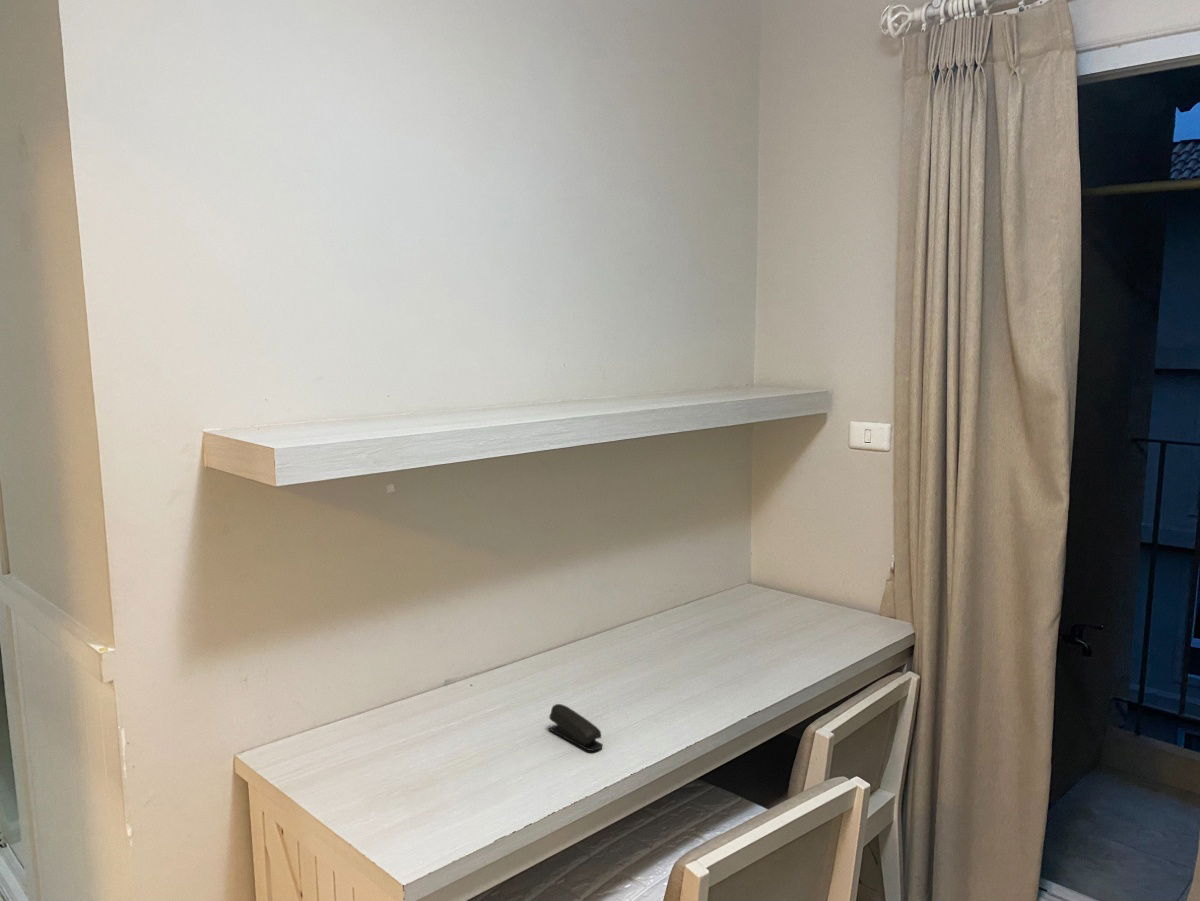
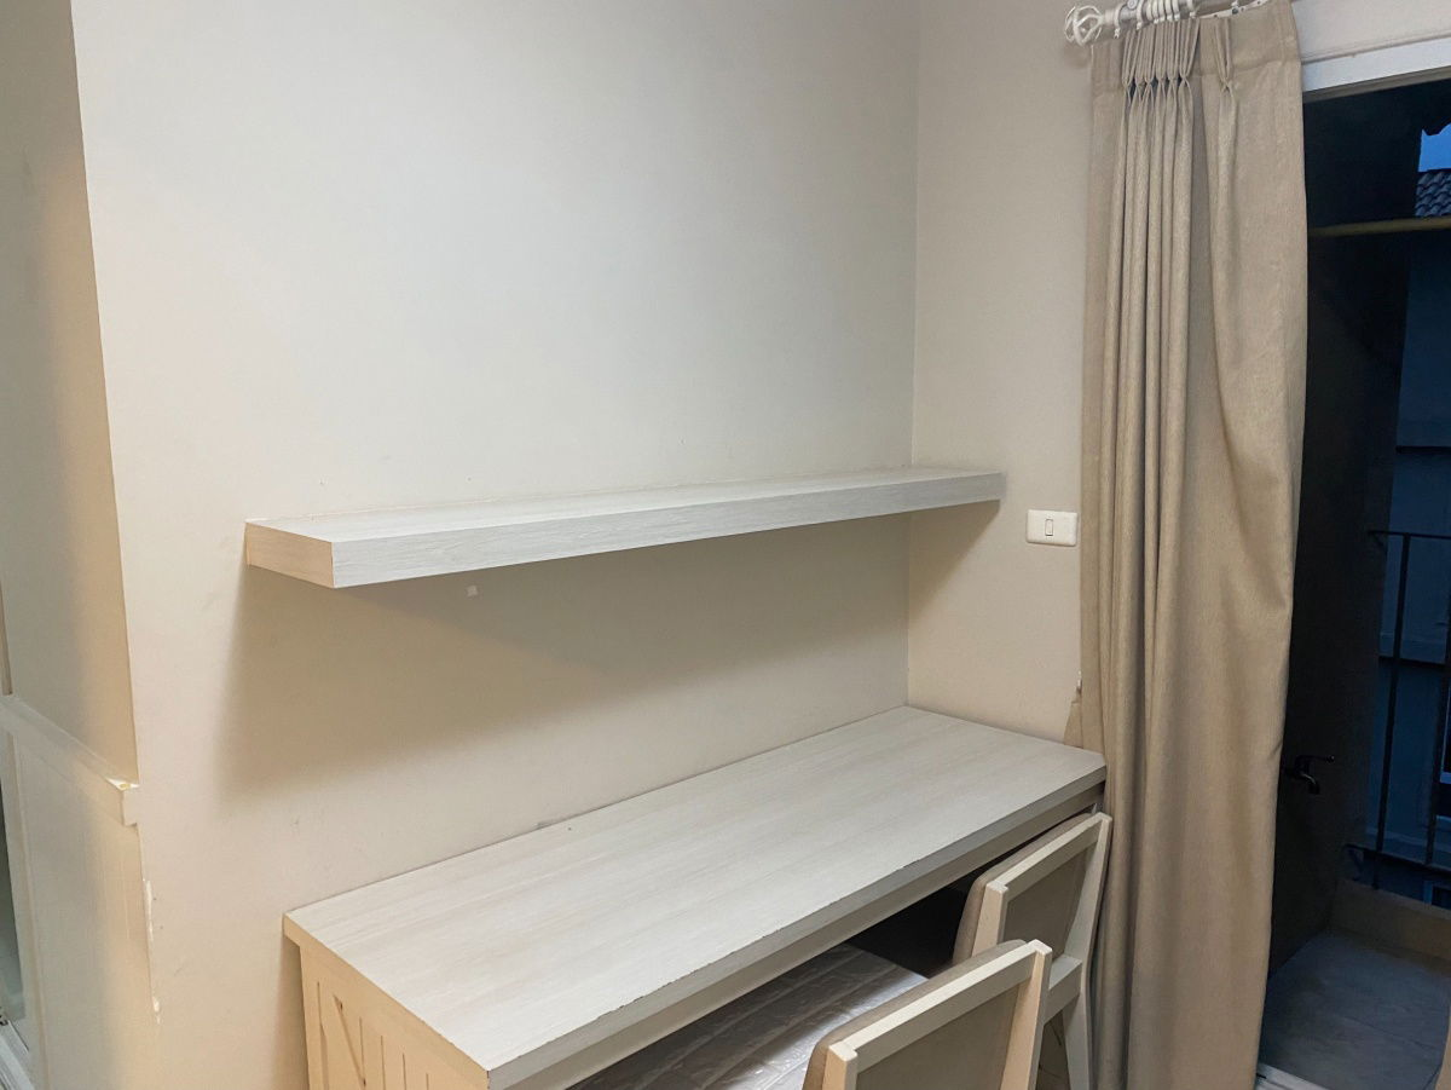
- stapler [548,703,604,752]
